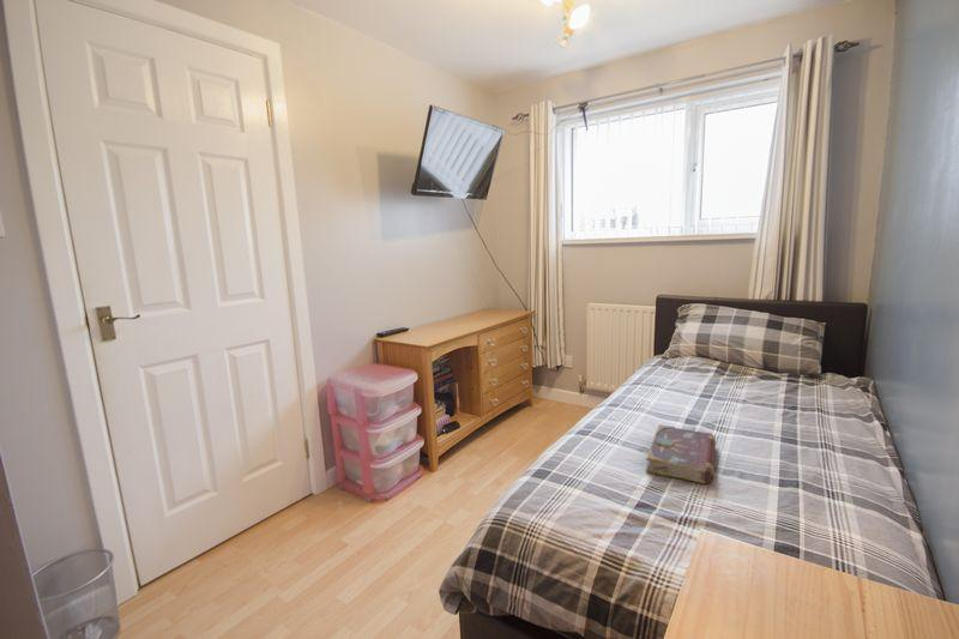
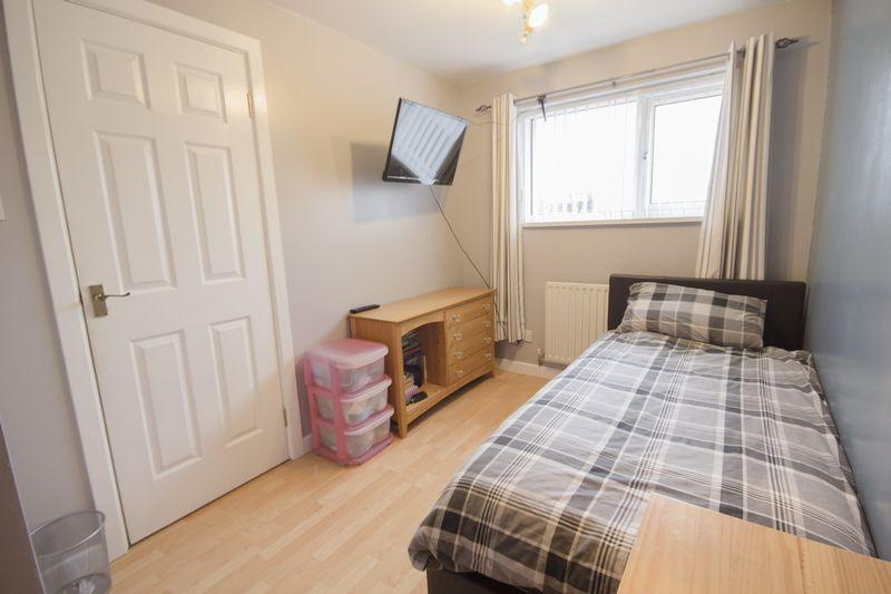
- book [645,423,717,484]
